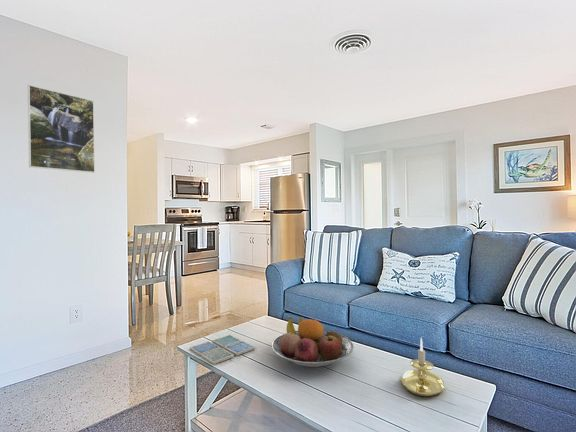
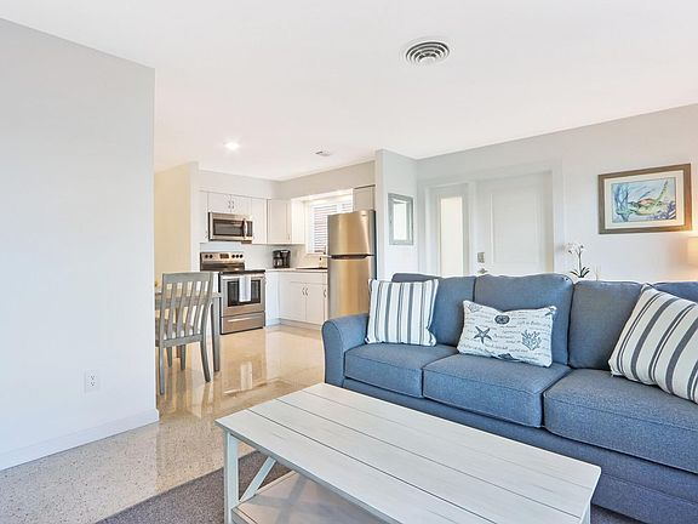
- candle holder [400,337,445,398]
- drink coaster [189,334,256,366]
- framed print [27,84,96,174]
- fruit bowl [271,316,355,368]
